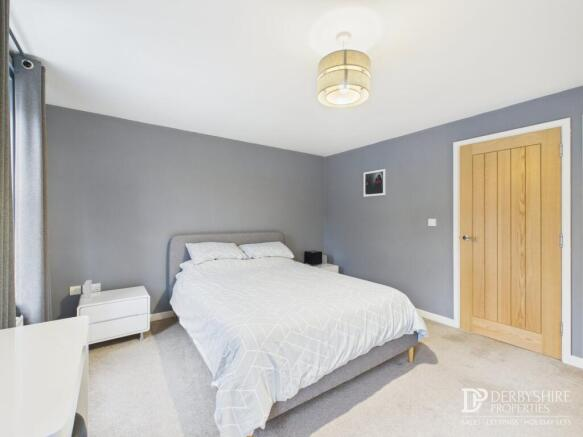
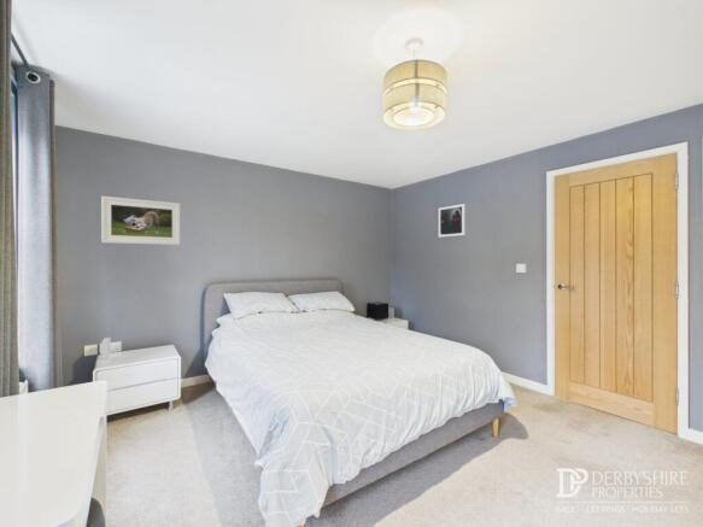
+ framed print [100,195,181,246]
